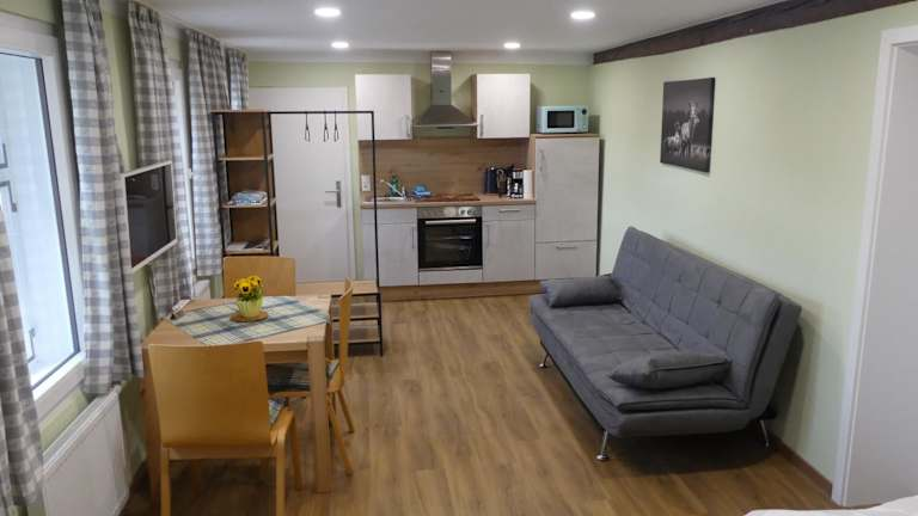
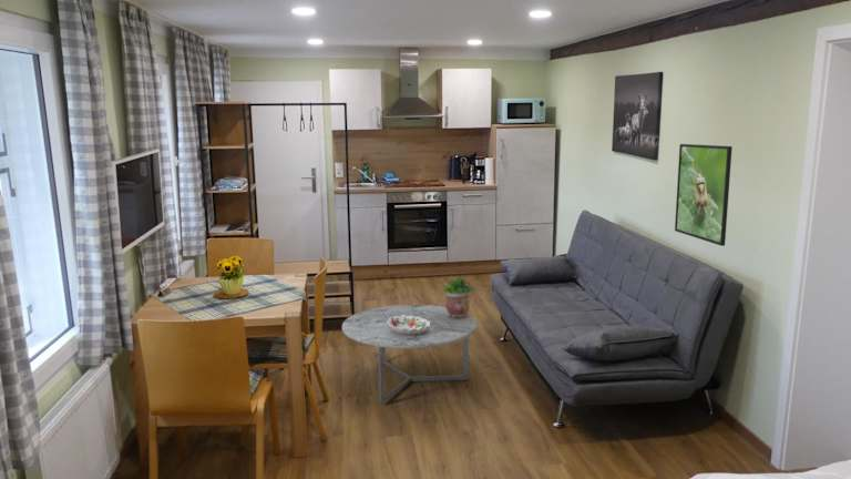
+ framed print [674,143,734,247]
+ potted plant [440,274,476,317]
+ coffee table [341,304,478,405]
+ decorative bowl [387,315,430,335]
